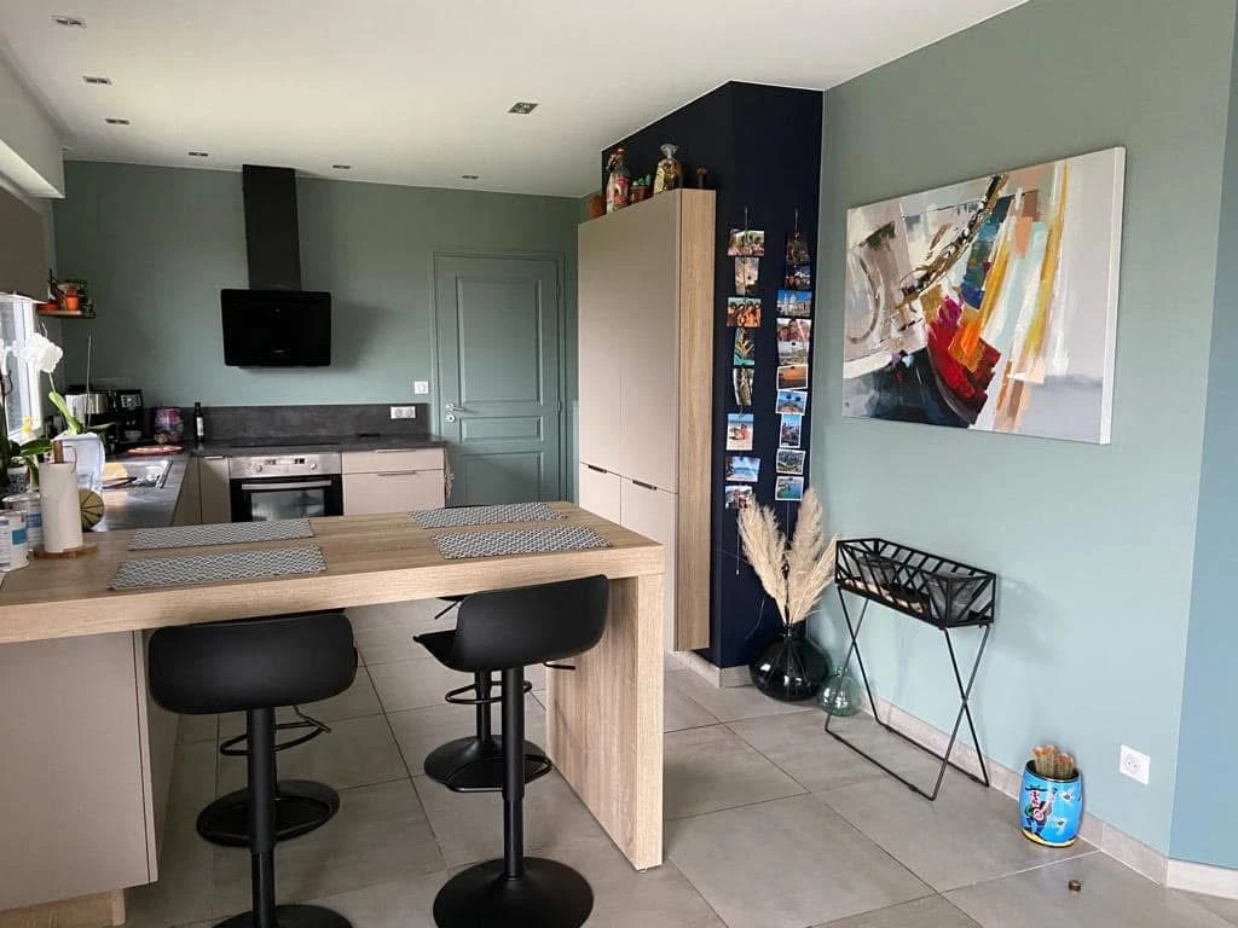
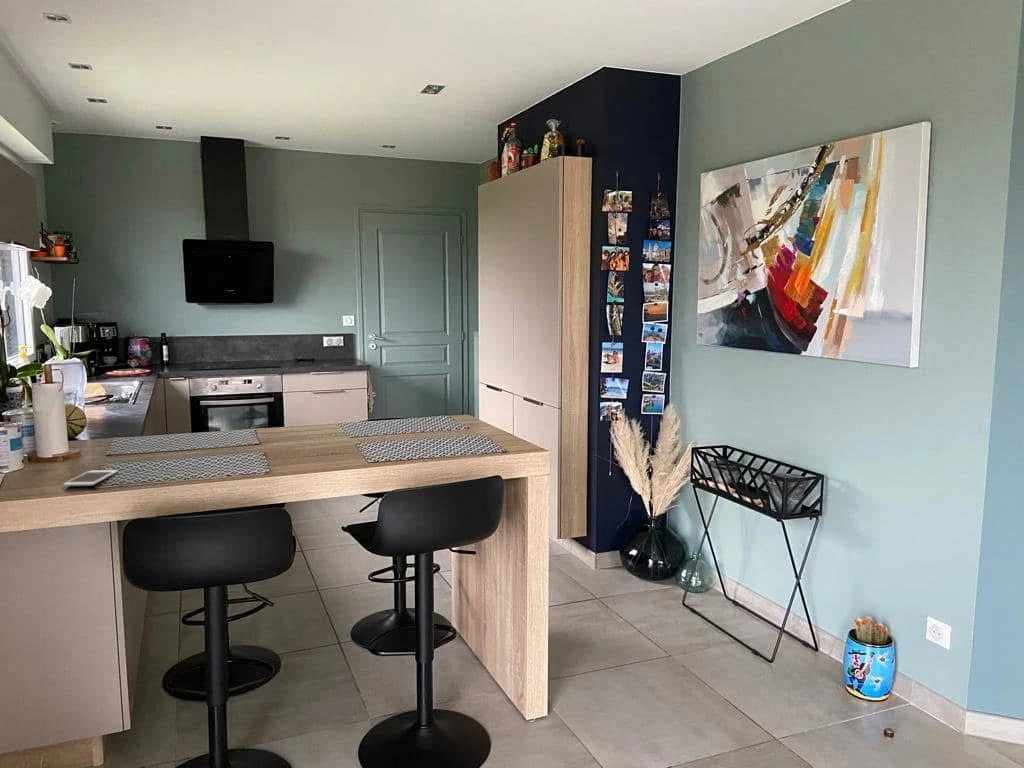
+ cell phone [62,469,119,487]
